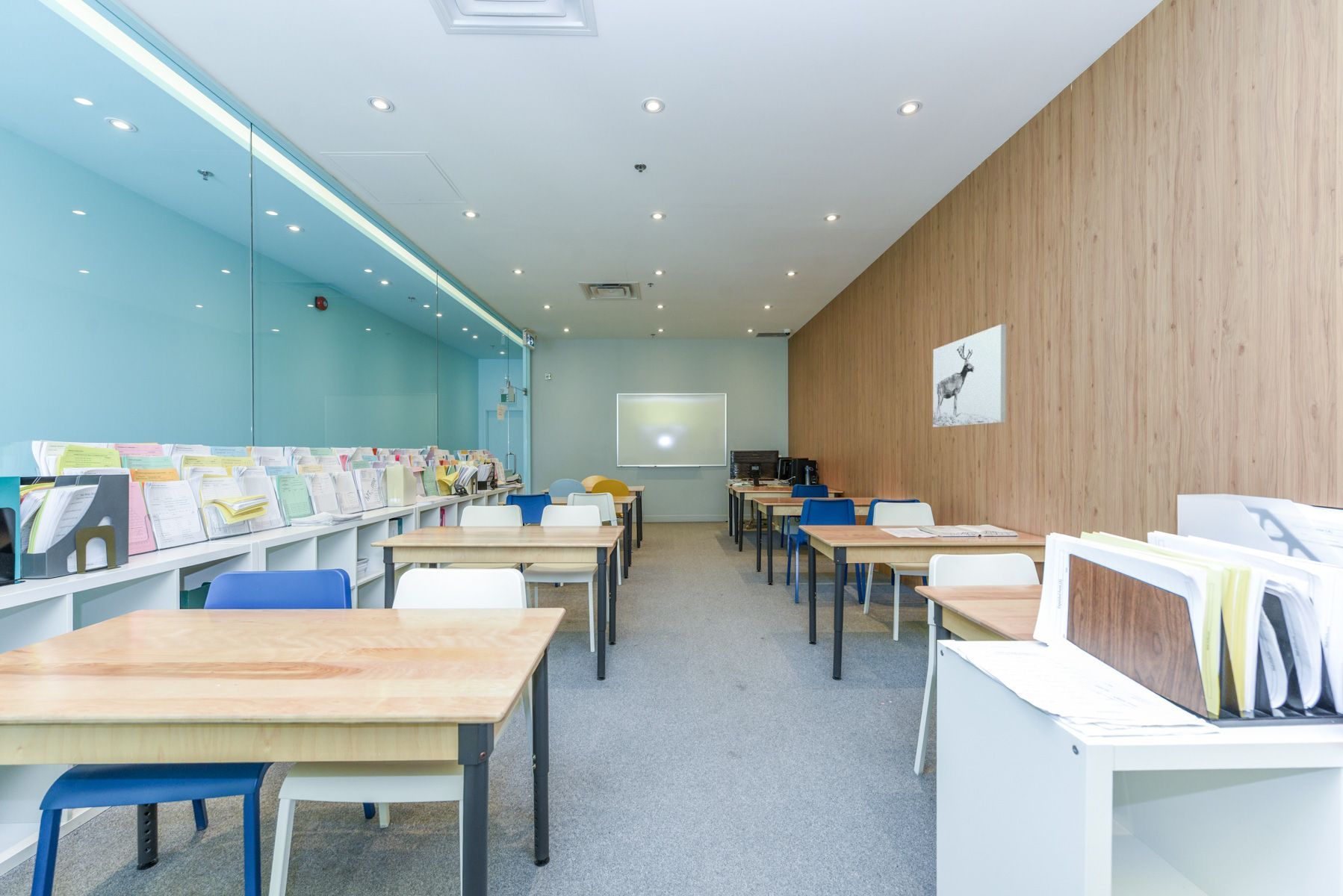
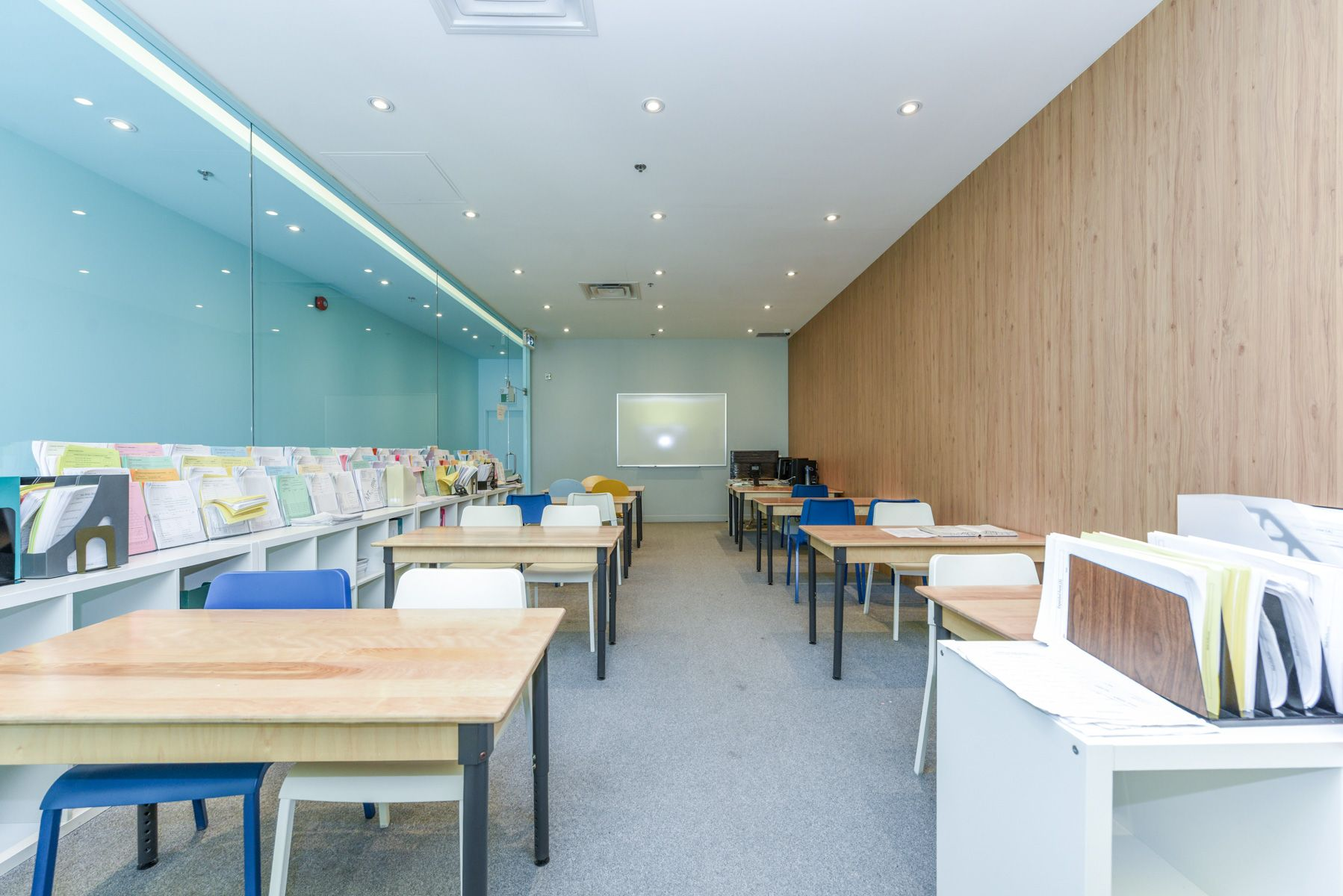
- wall art [932,323,1007,428]
